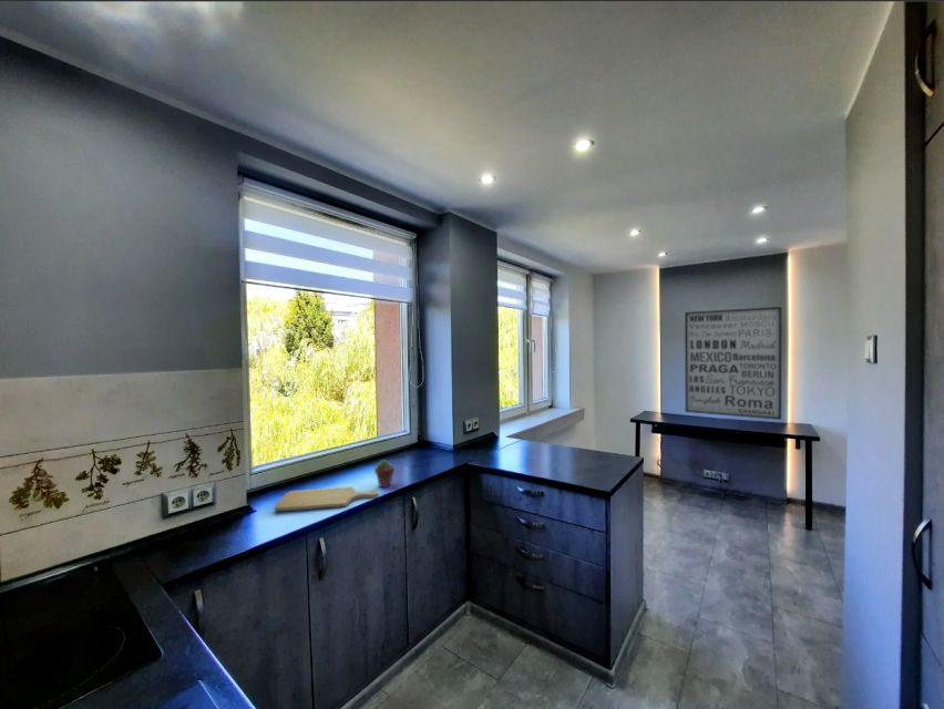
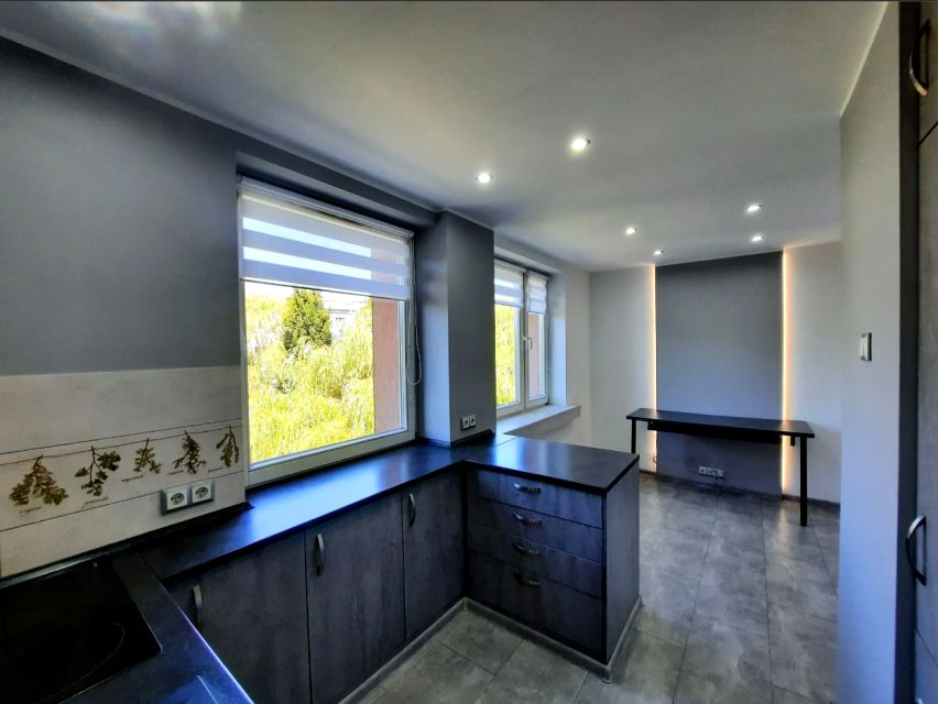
- potted succulent [373,459,396,489]
- chopping board [274,486,380,512]
- wall art [684,306,782,421]
